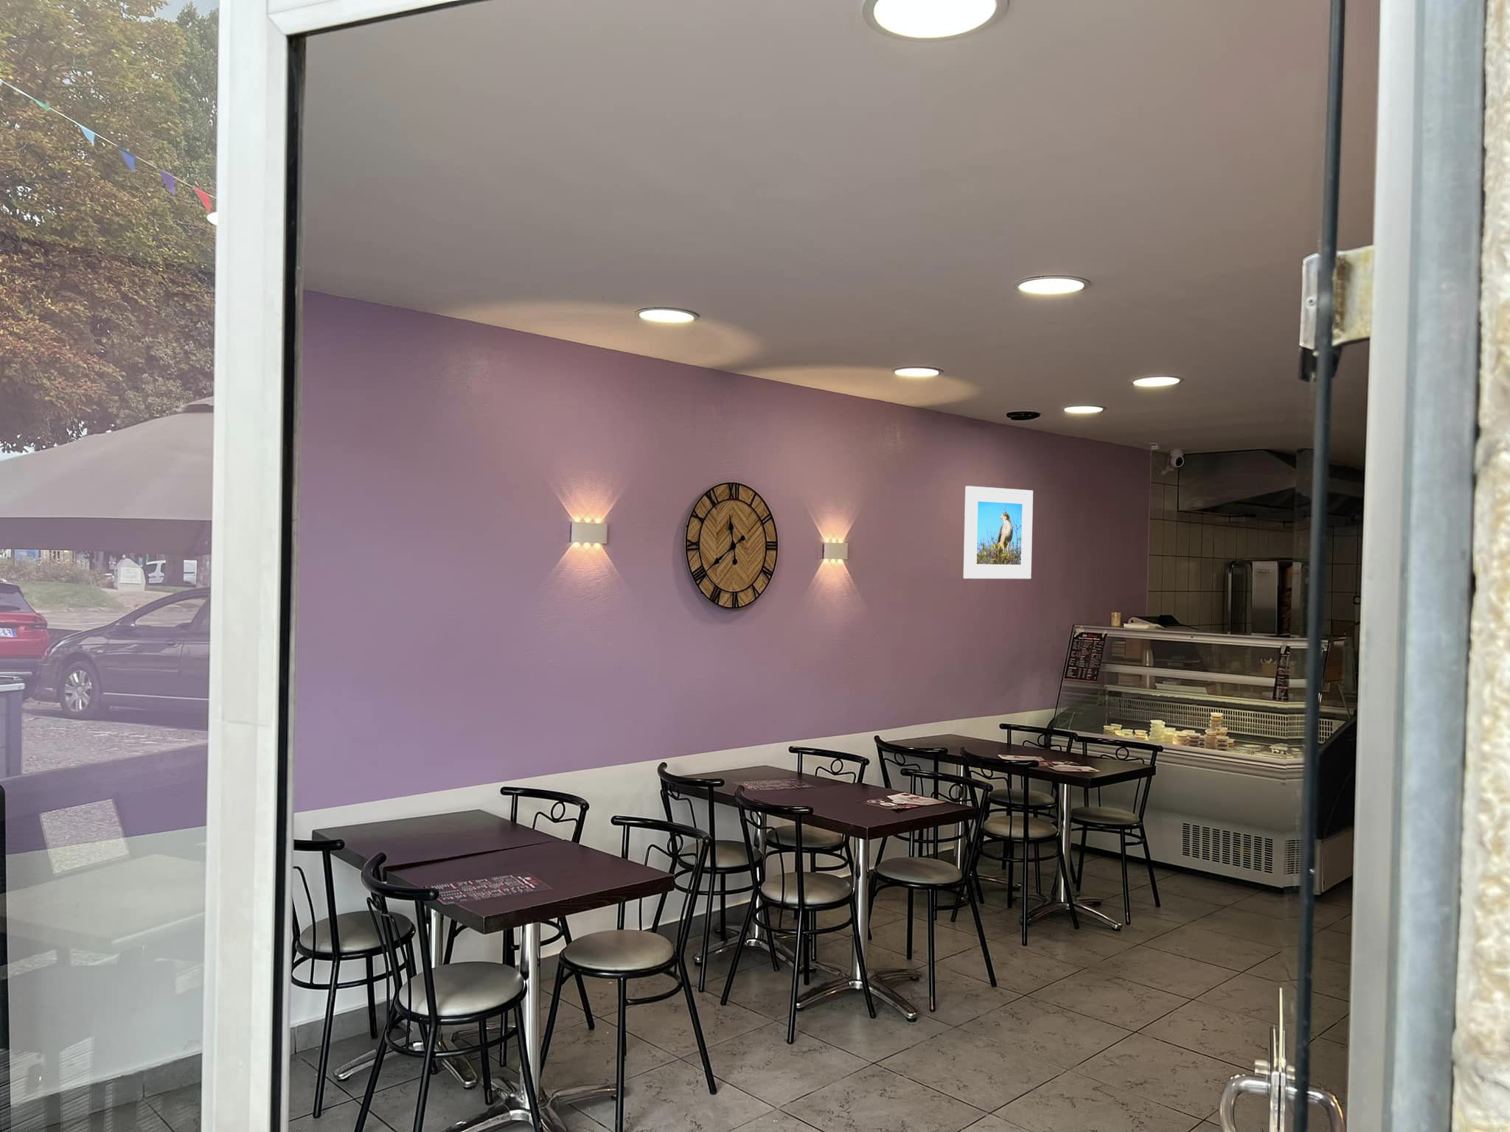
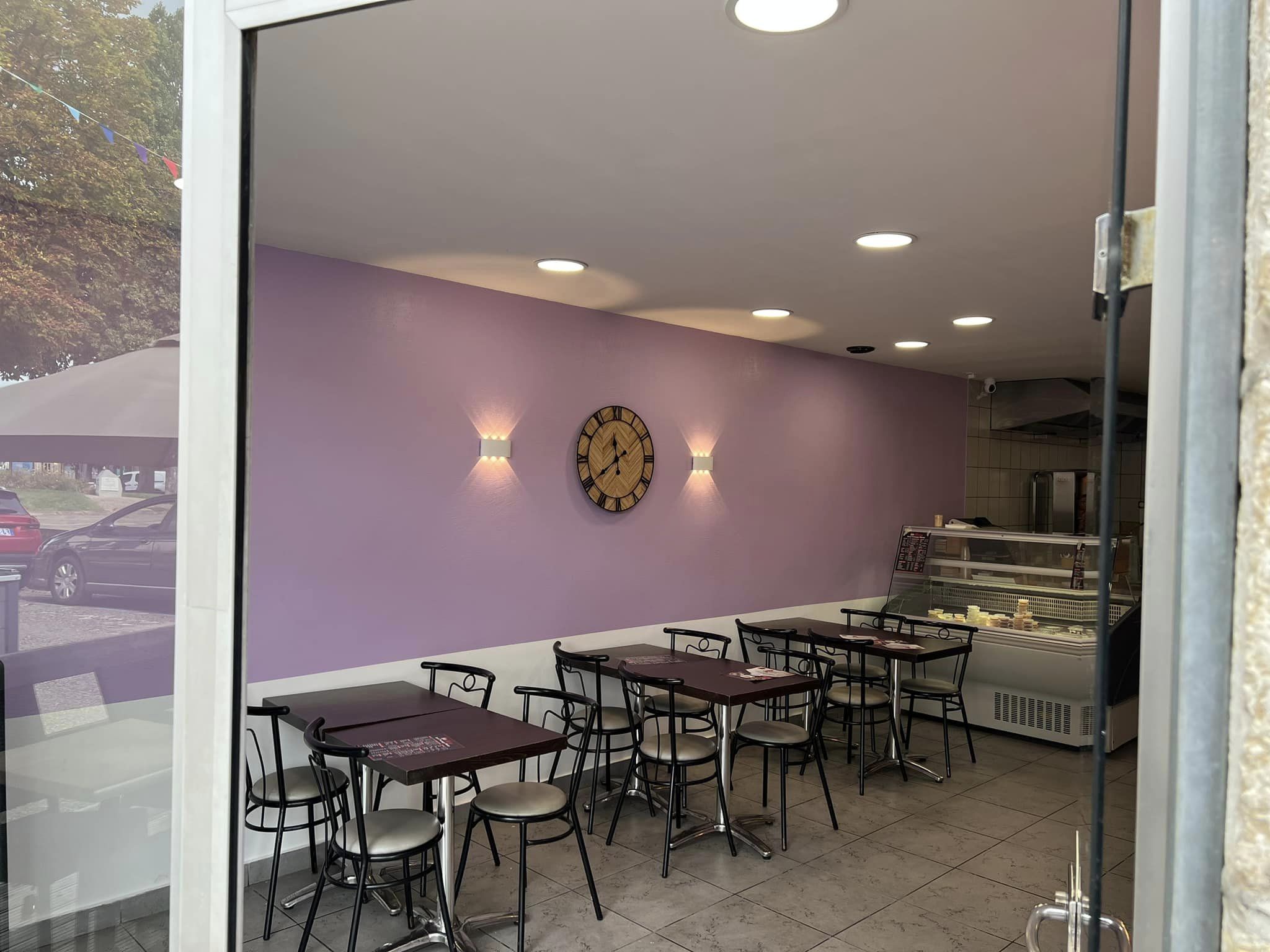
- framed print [963,485,1033,579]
